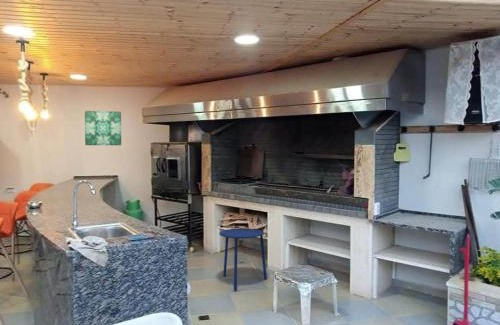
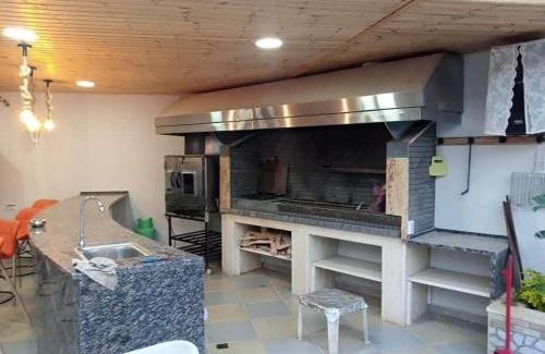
- wall art [84,110,122,146]
- side table [218,227,268,292]
